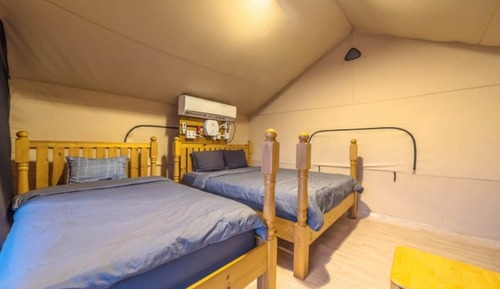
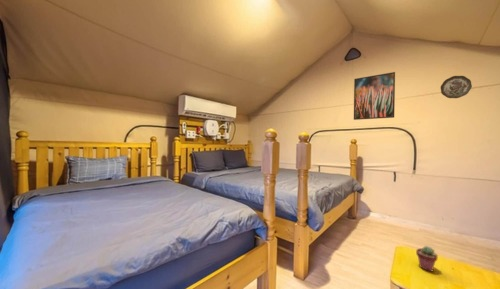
+ decorative plate [440,75,473,99]
+ potted succulent [415,245,439,272]
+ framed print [353,71,396,121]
